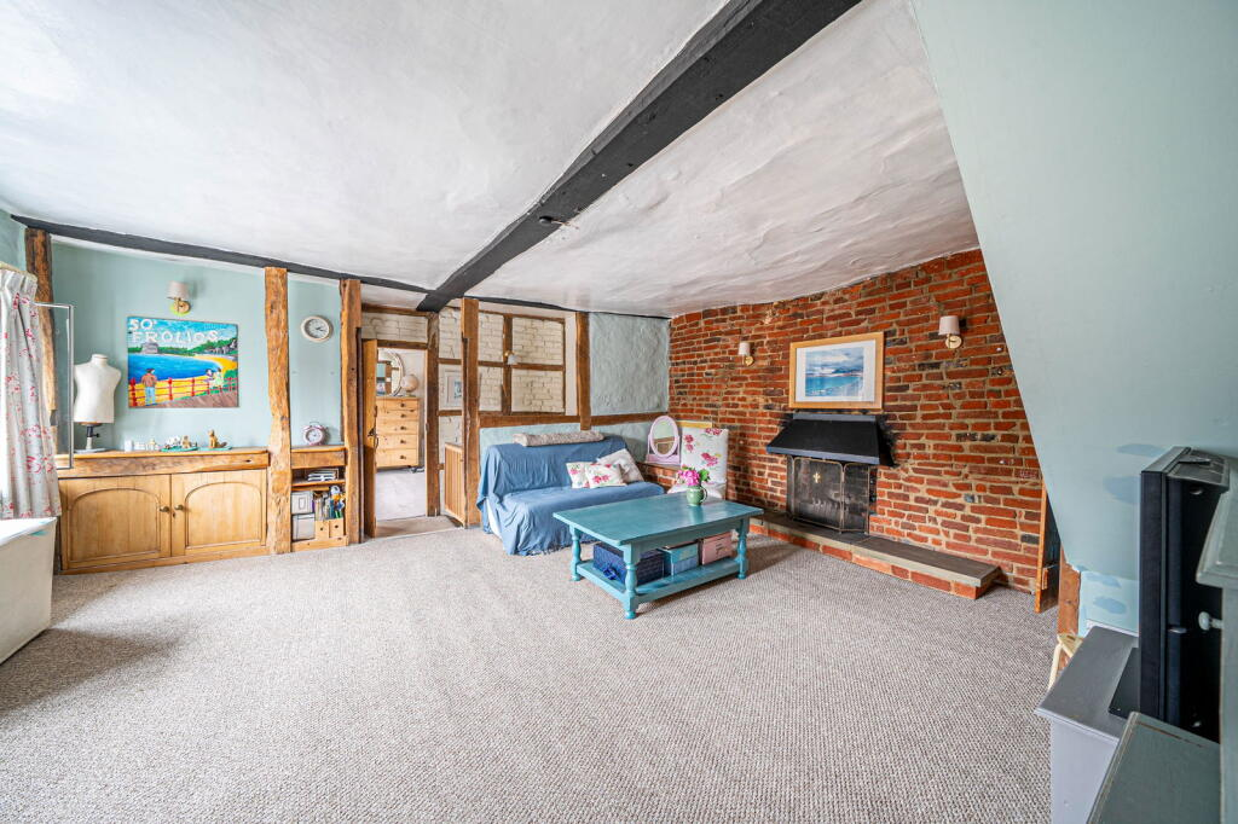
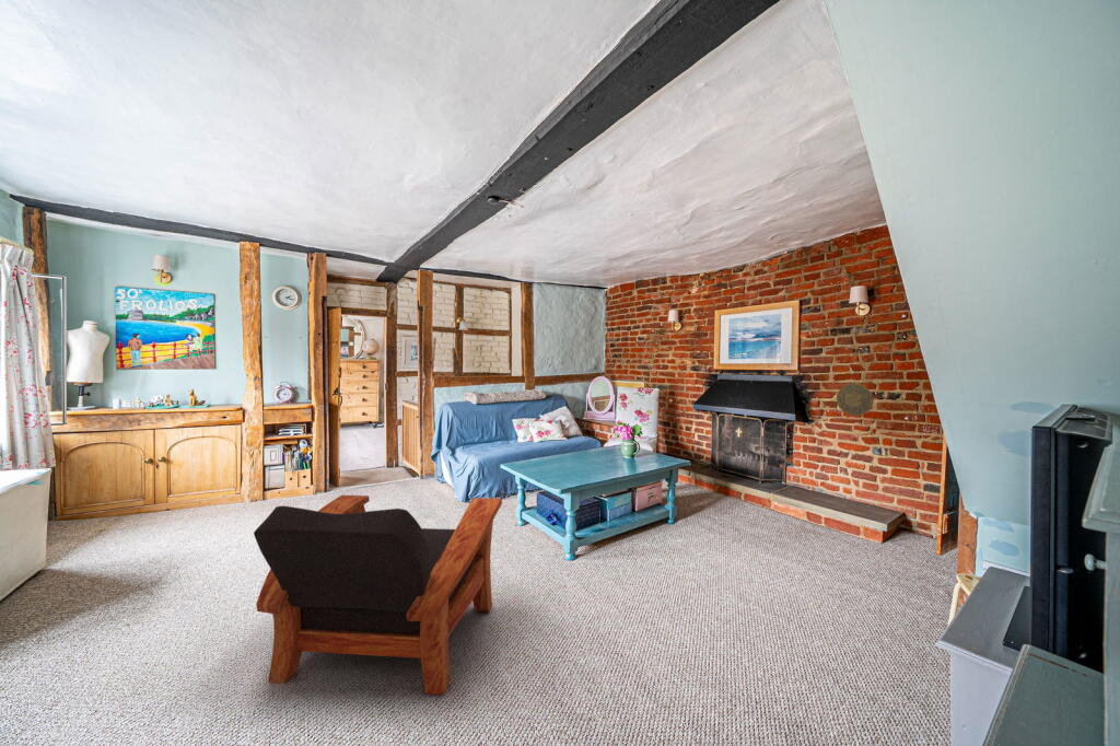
+ decorative plate [836,382,874,417]
+ armchair [253,494,503,696]
